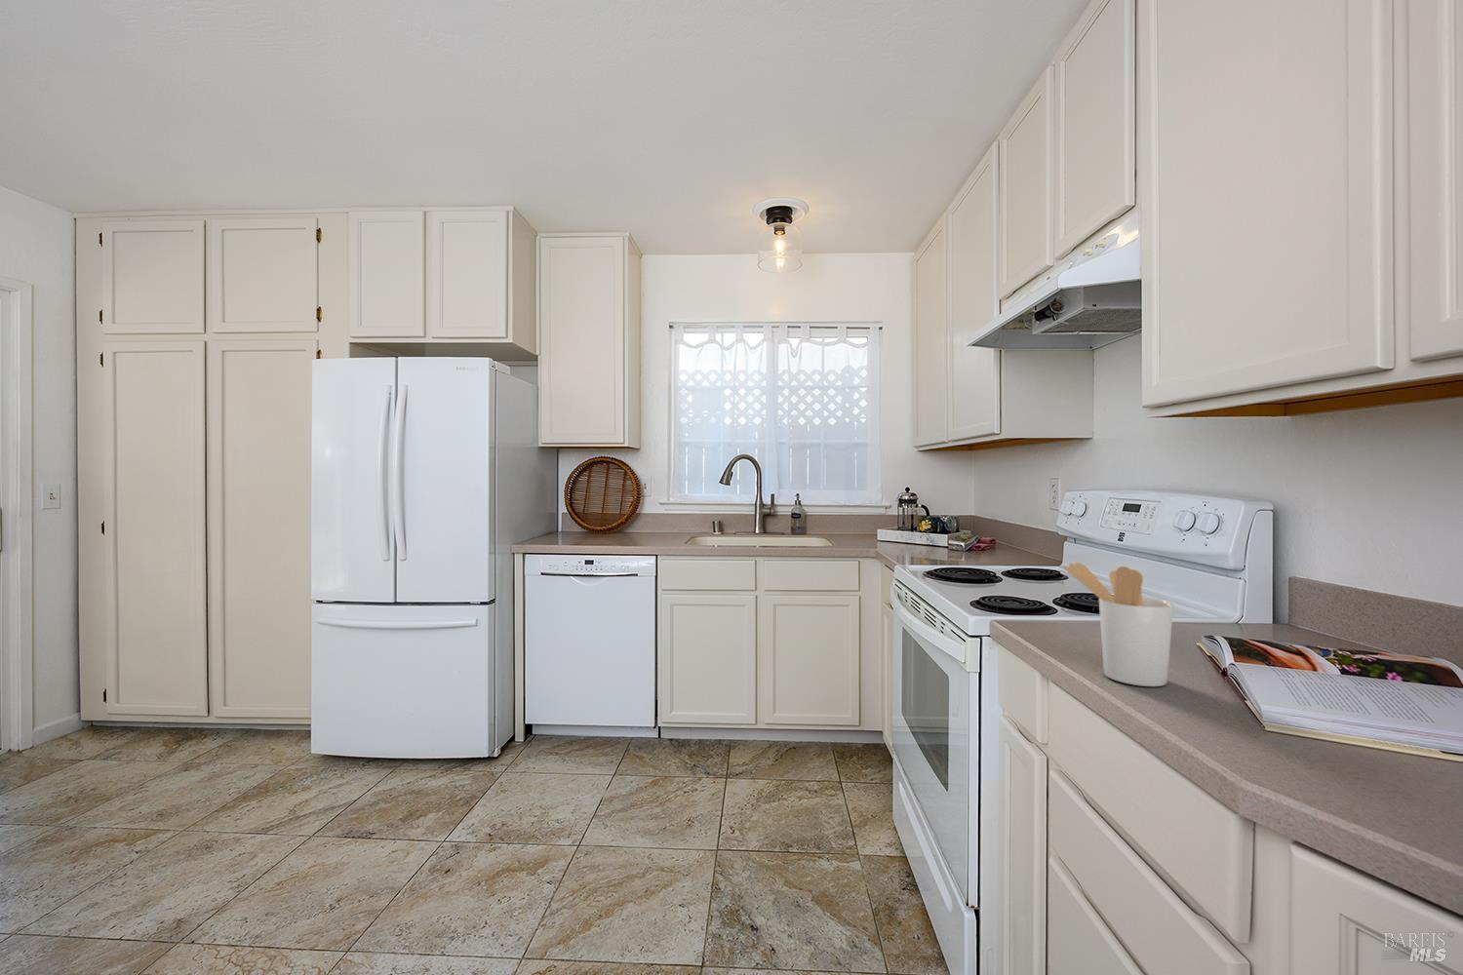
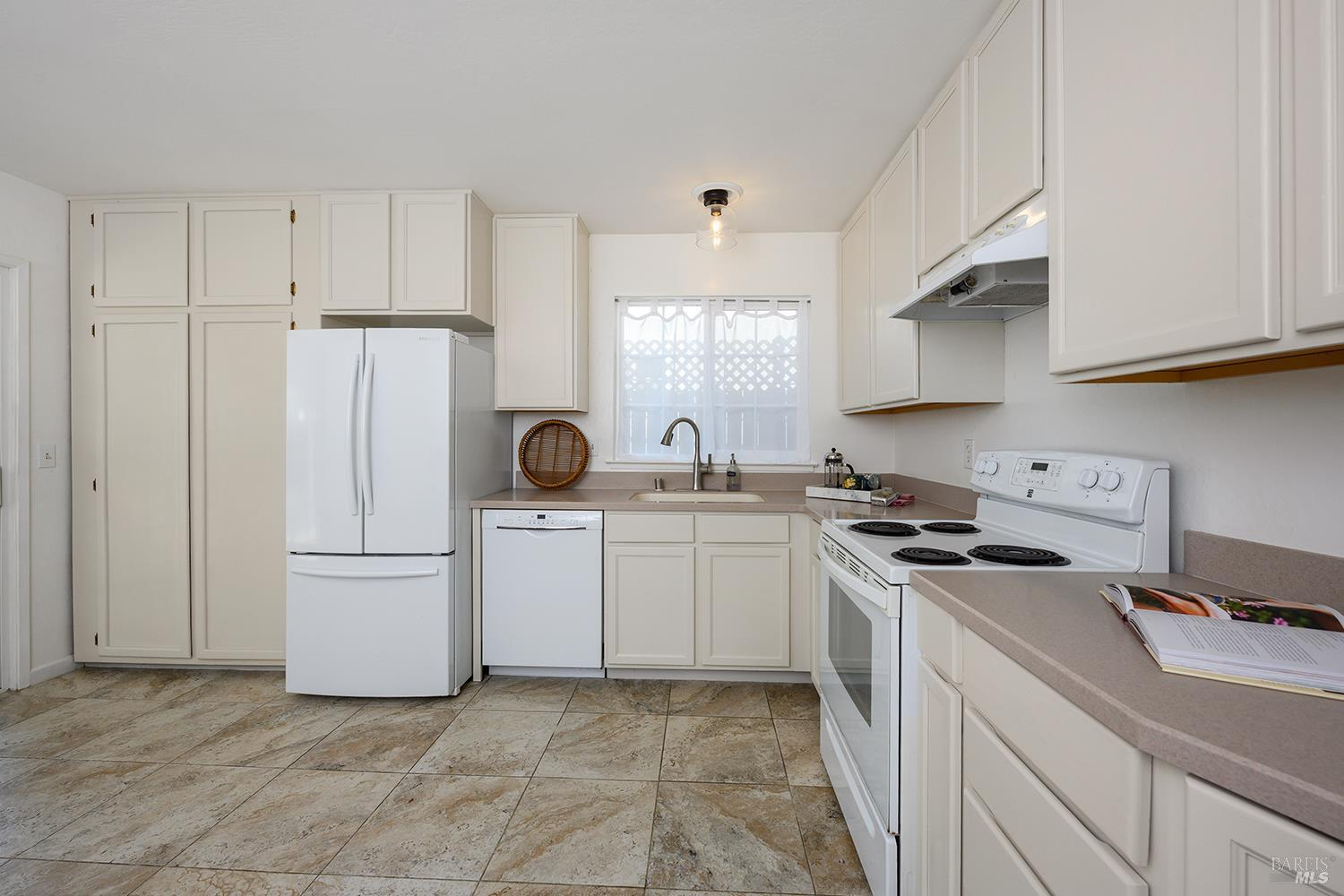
- utensil holder [1061,561,1175,688]
